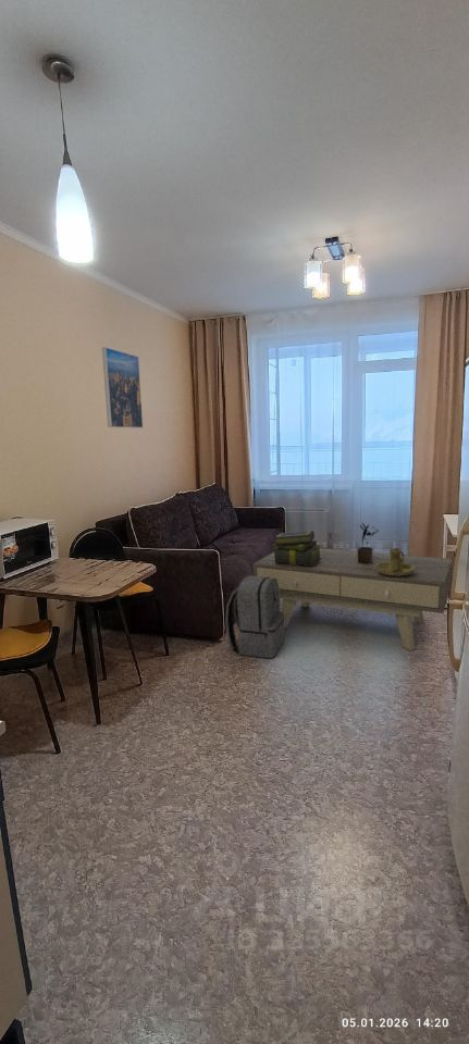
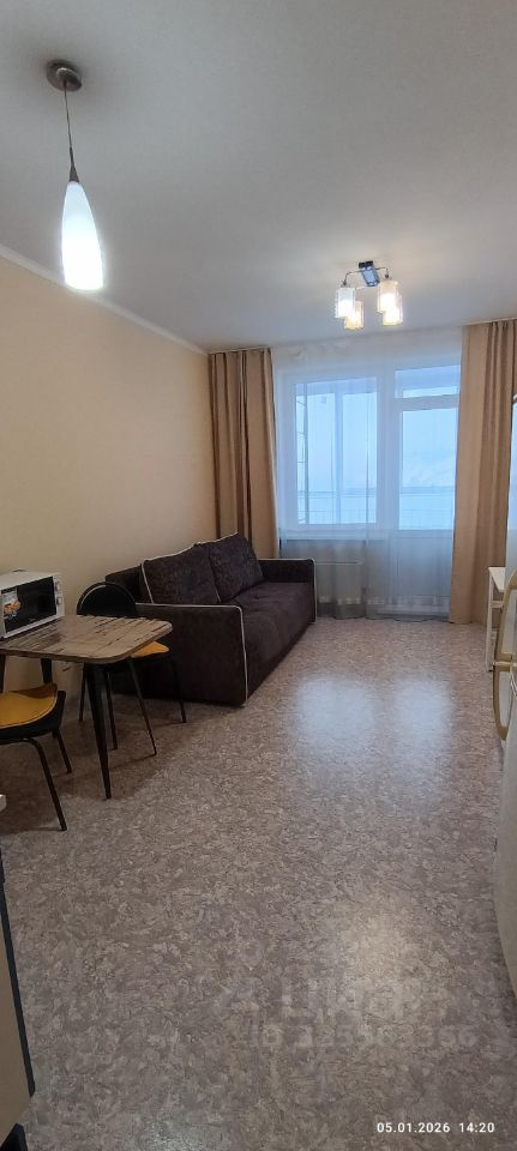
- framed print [101,346,144,428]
- candle holder [375,547,415,576]
- coffee table [252,547,454,651]
- stack of books [273,530,322,566]
- backpack [224,575,286,659]
- potted plant [357,522,380,563]
